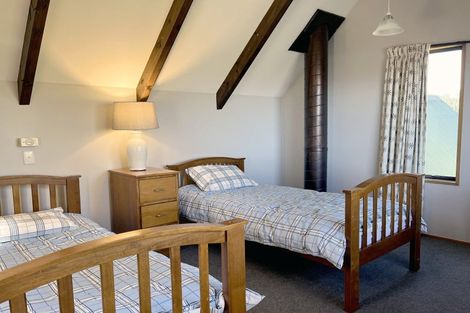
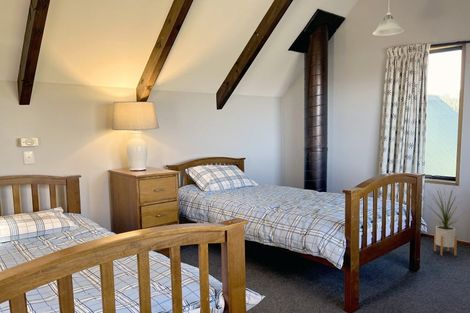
+ house plant [425,186,469,256]
